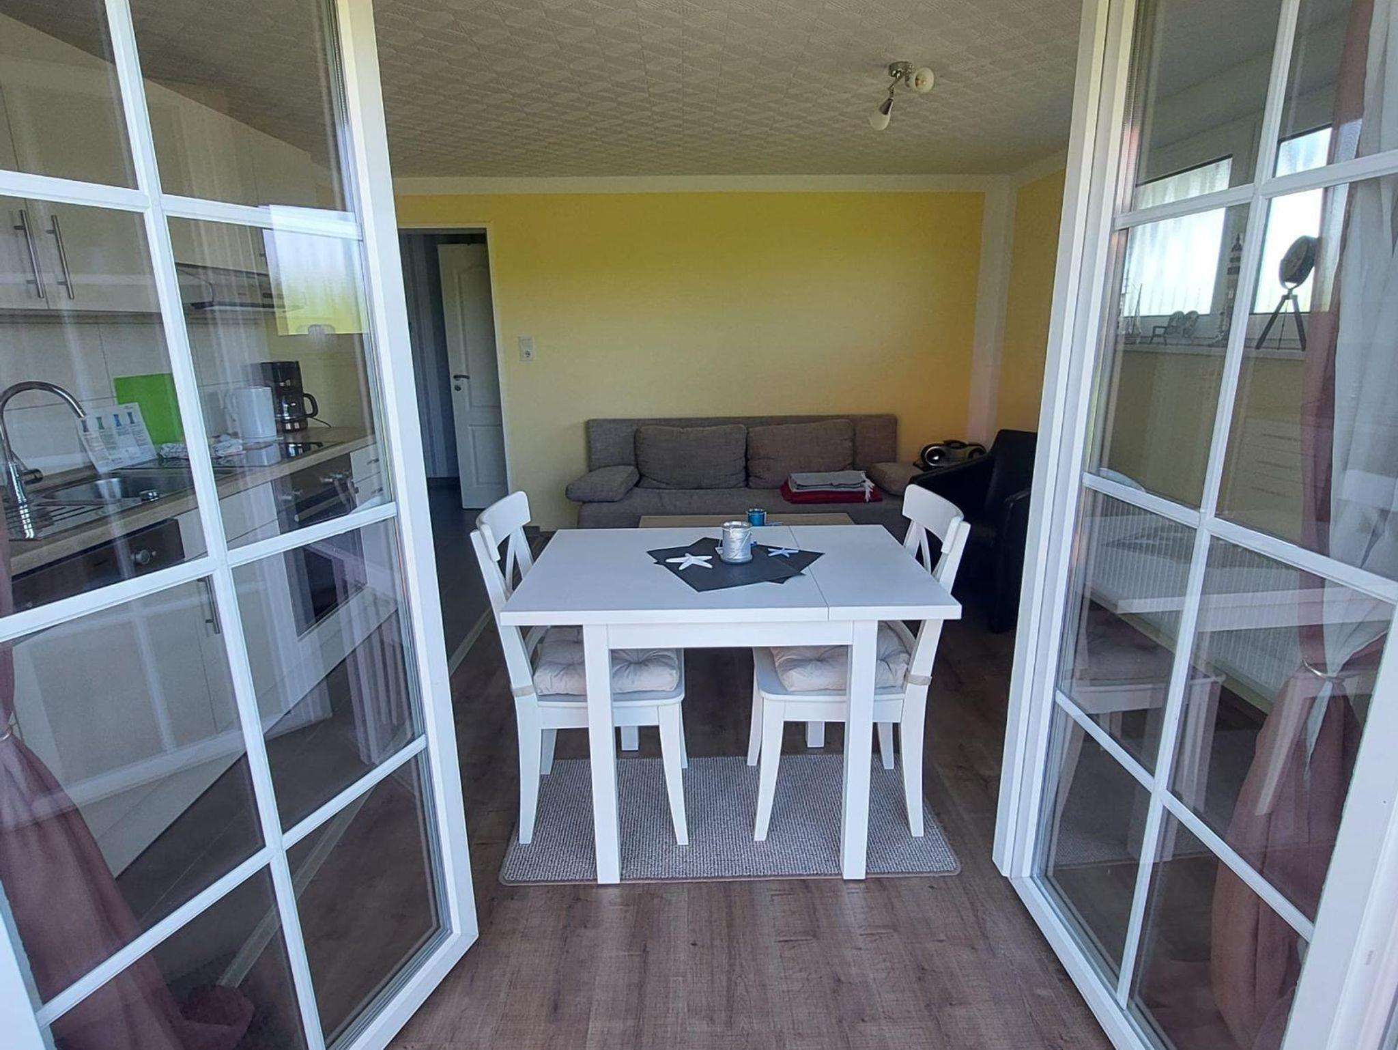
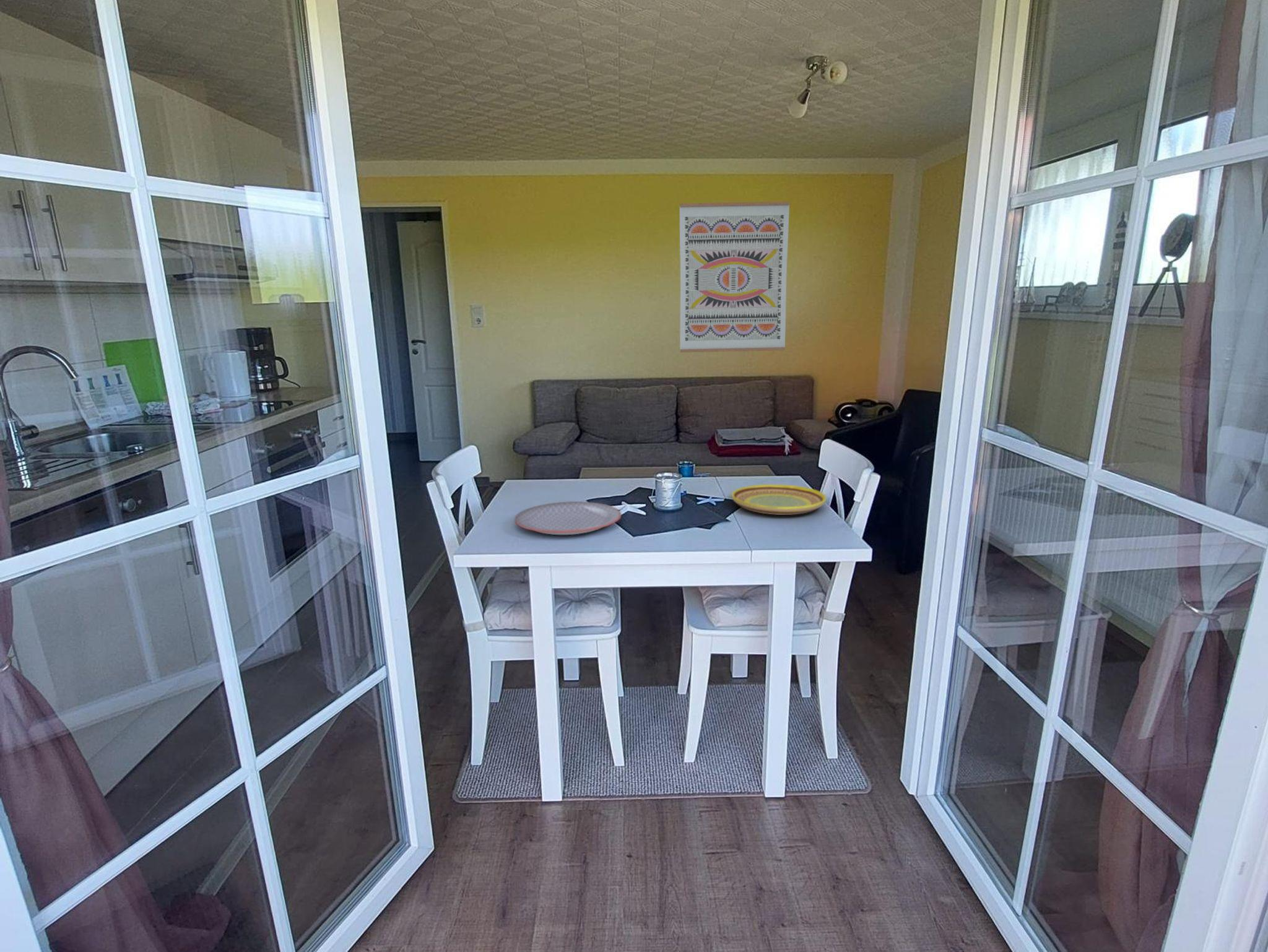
+ wall art [679,201,790,353]
+ plate [514,501,622,535]
+ plate [731,484,827,516]
